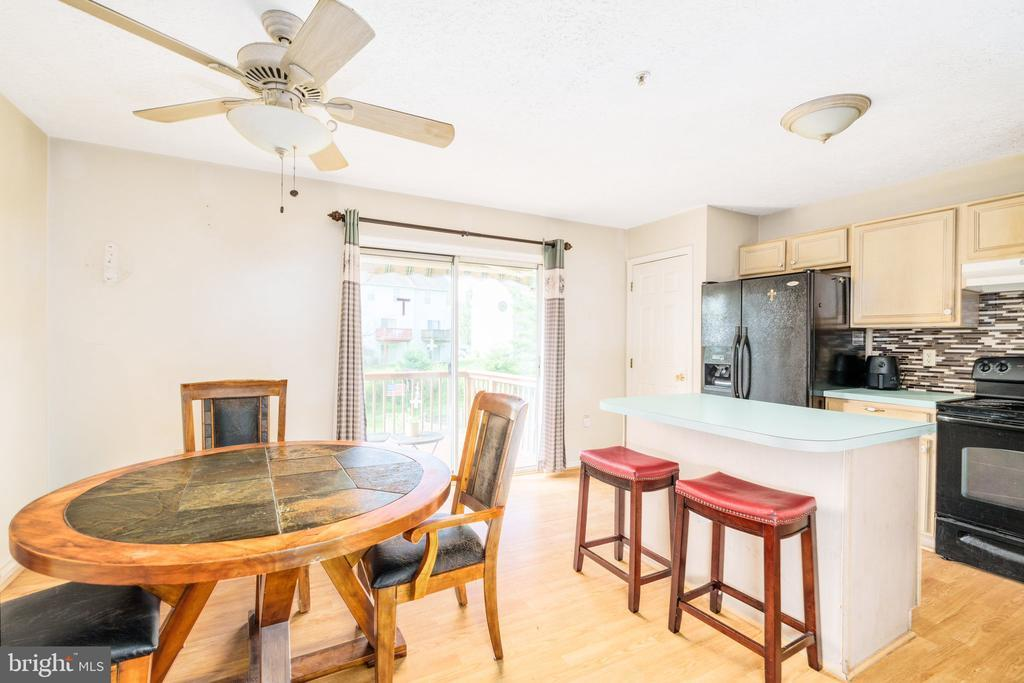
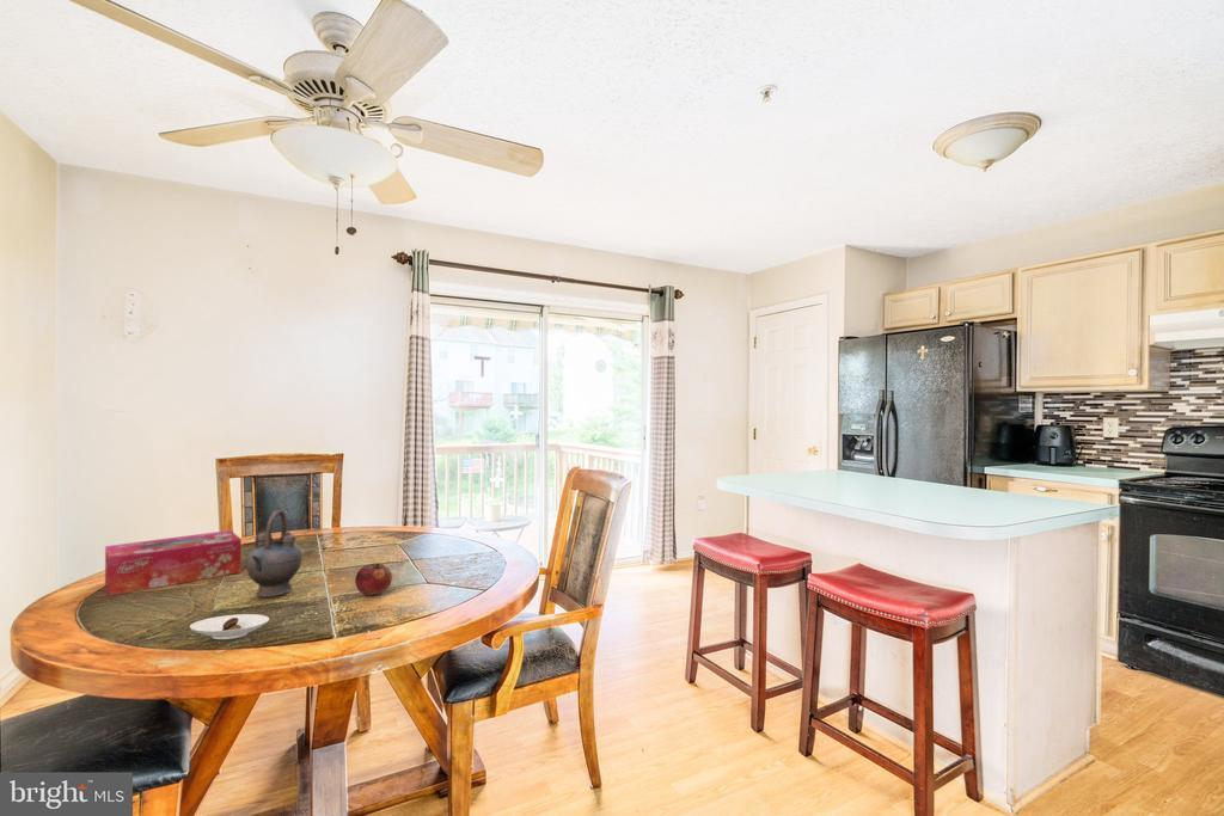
+ saucer [189,613,270,640]
+ fruit [354,562,393,596]
+ tissue box [104,529,243,597]
+ teapot [241,509,304,597]
